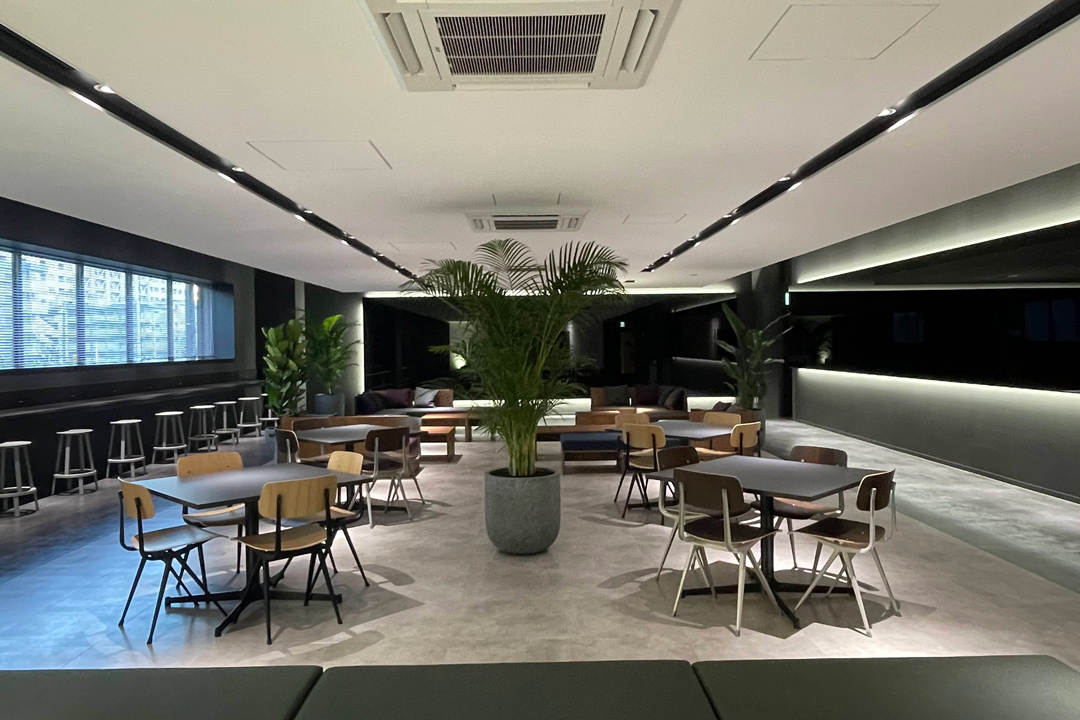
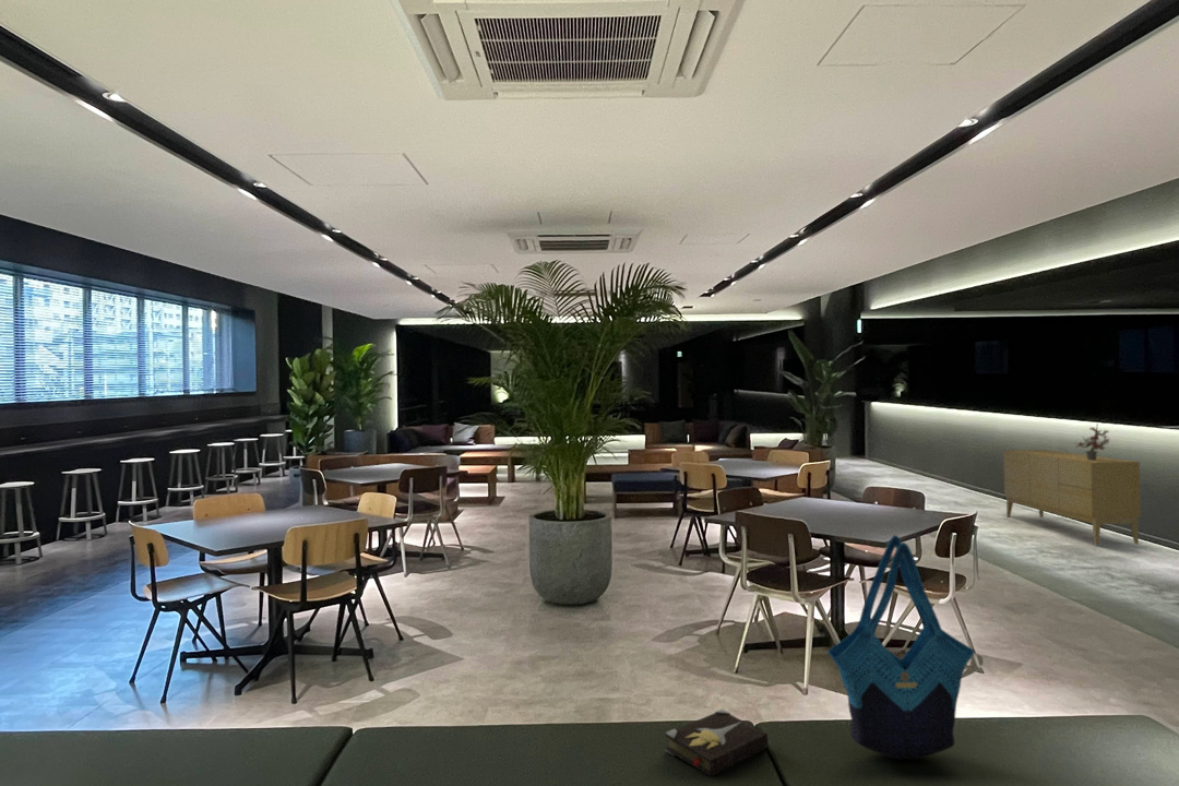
+ sideboard [1002,449,1142,546]
+ tote bag [826,534,976,760]
+ hardback book [664,708,769,778]
+ potted plant [1071,422,1111,461]
